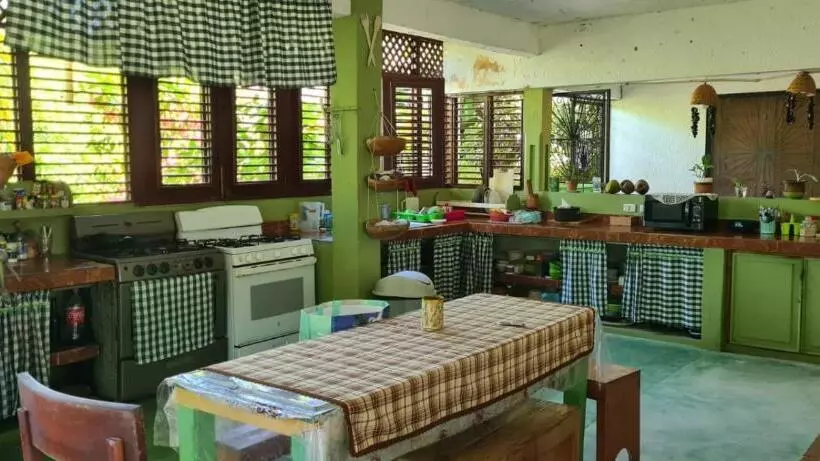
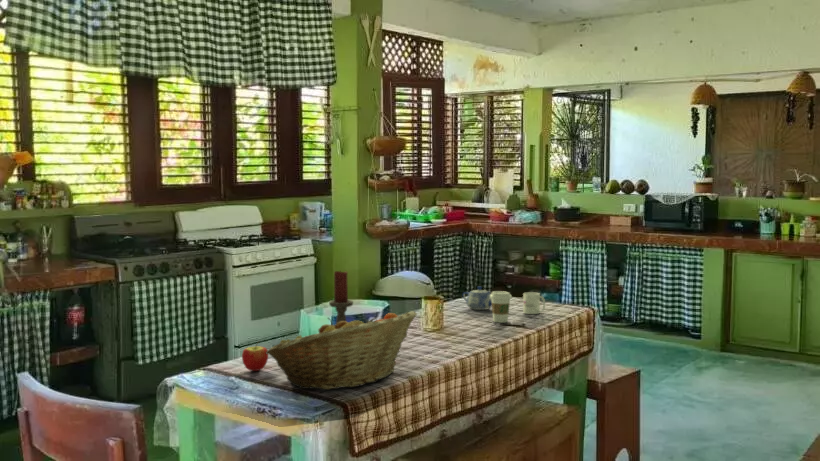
+ coffee cup [490,290,513,324]
+ mug [522,291,546,315]
+ candle holder [317,270,366,332]
+ teapot [462,286,492,311]
+ apple [241,339,269,372]
+ fruit basket [266,310,418,391]
